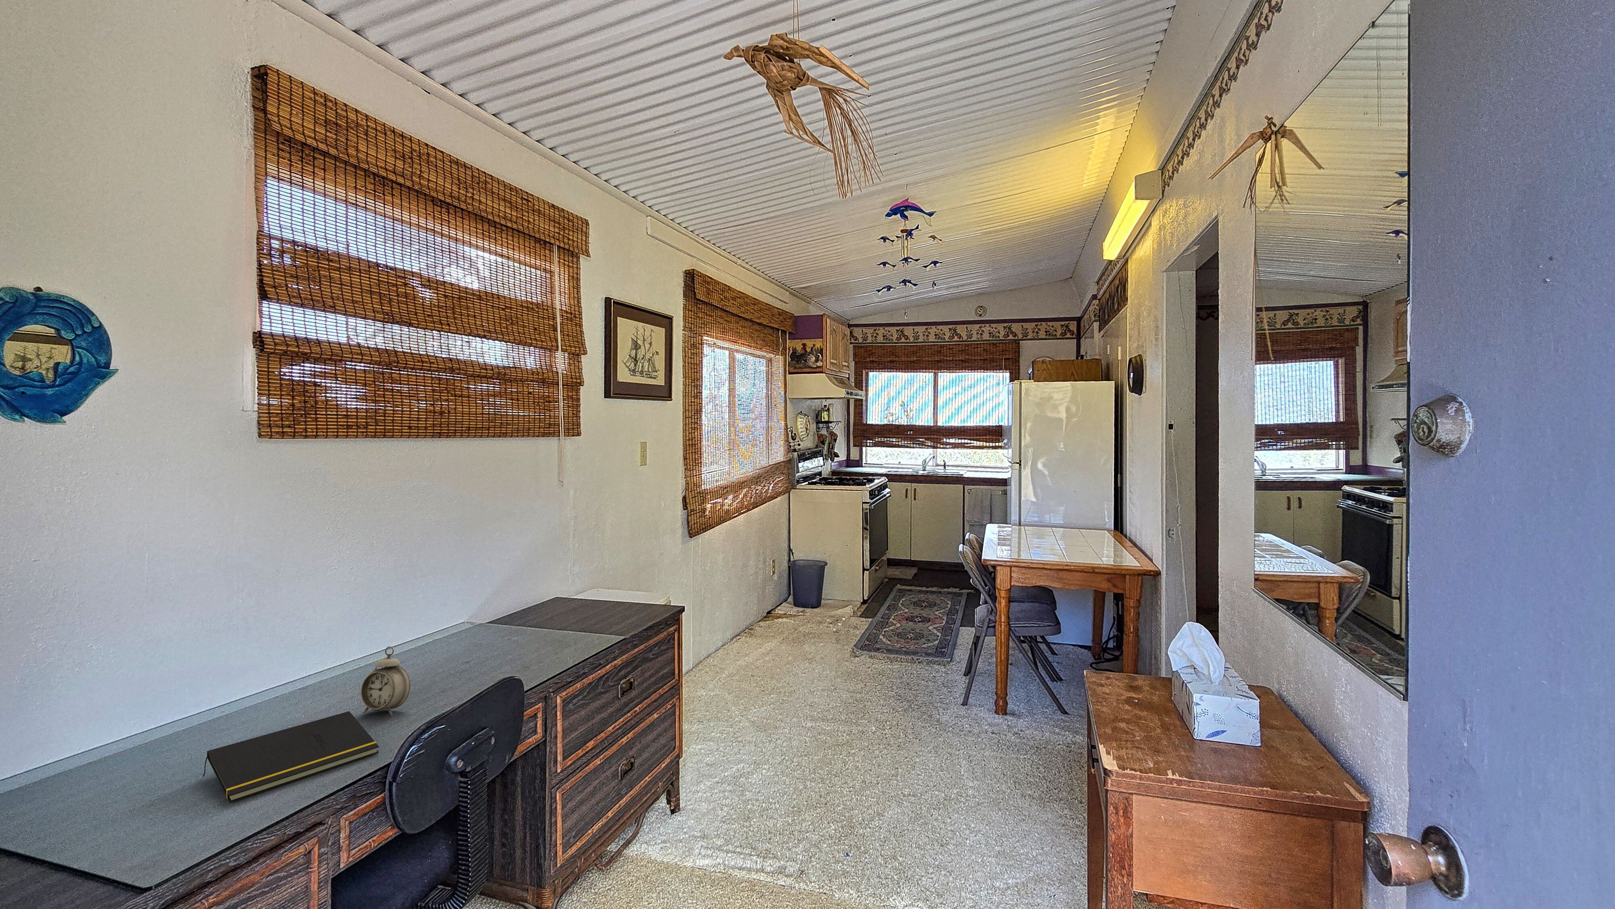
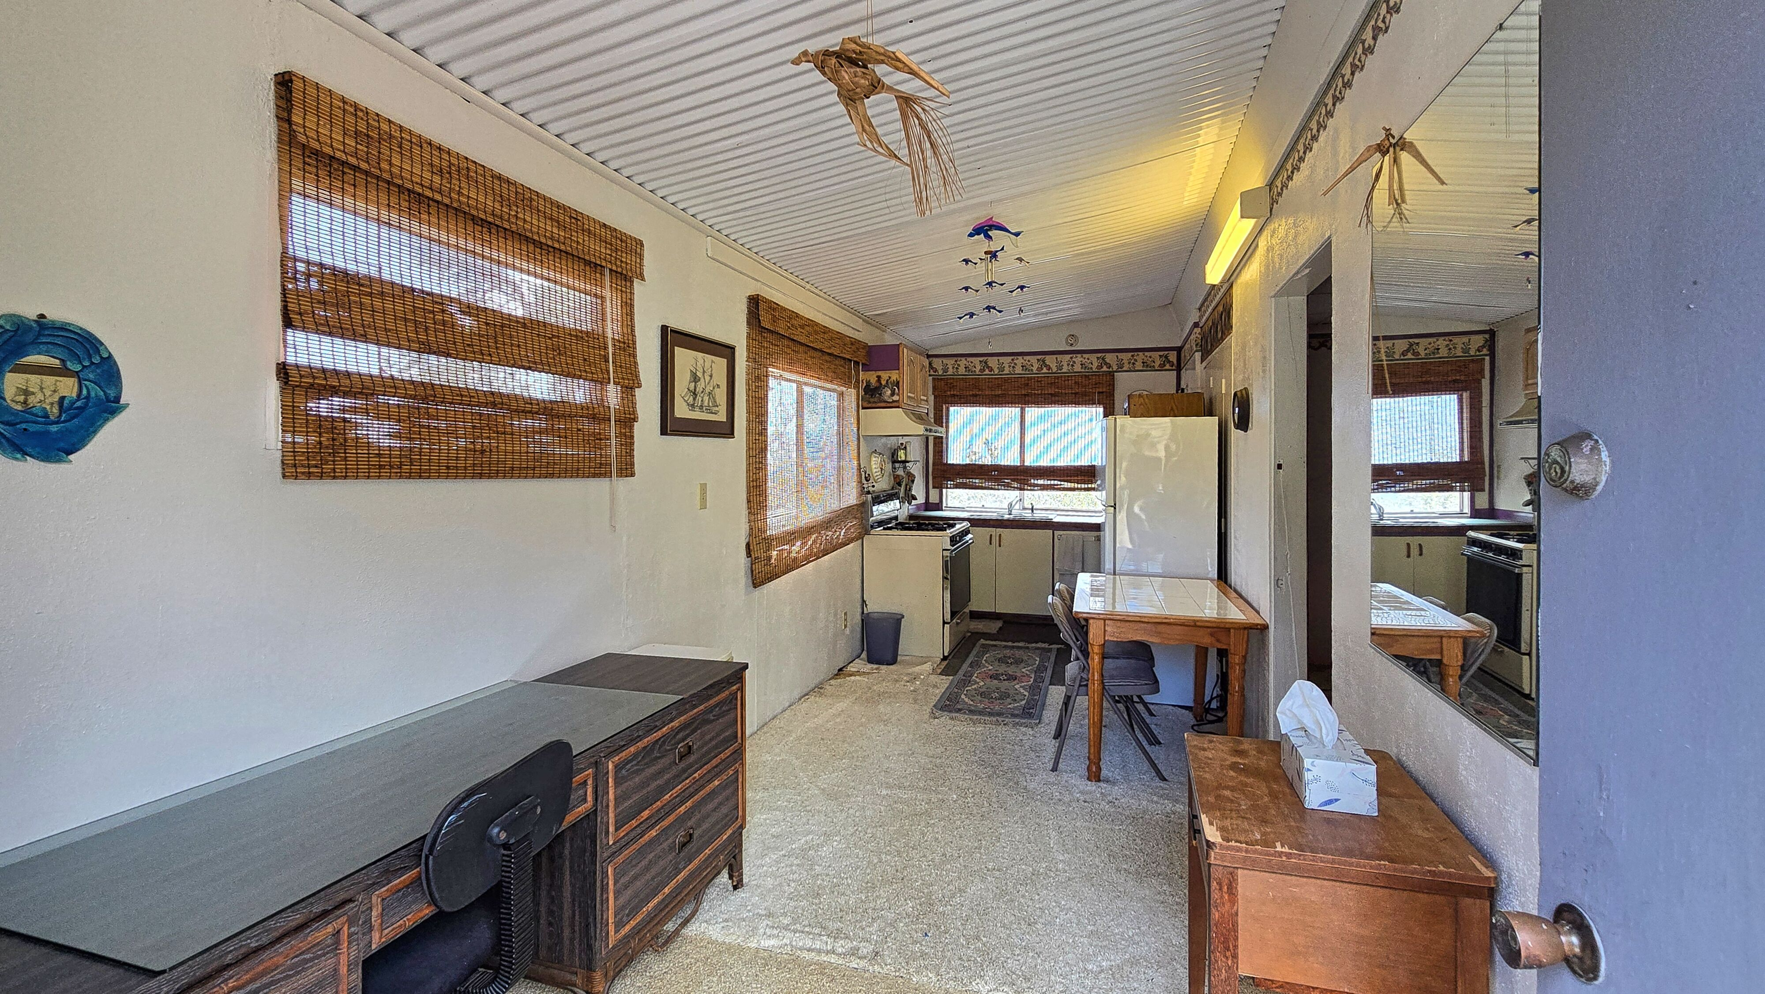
- alarm clock [360,646,412,716]
- notepad [203,711,379,803]
